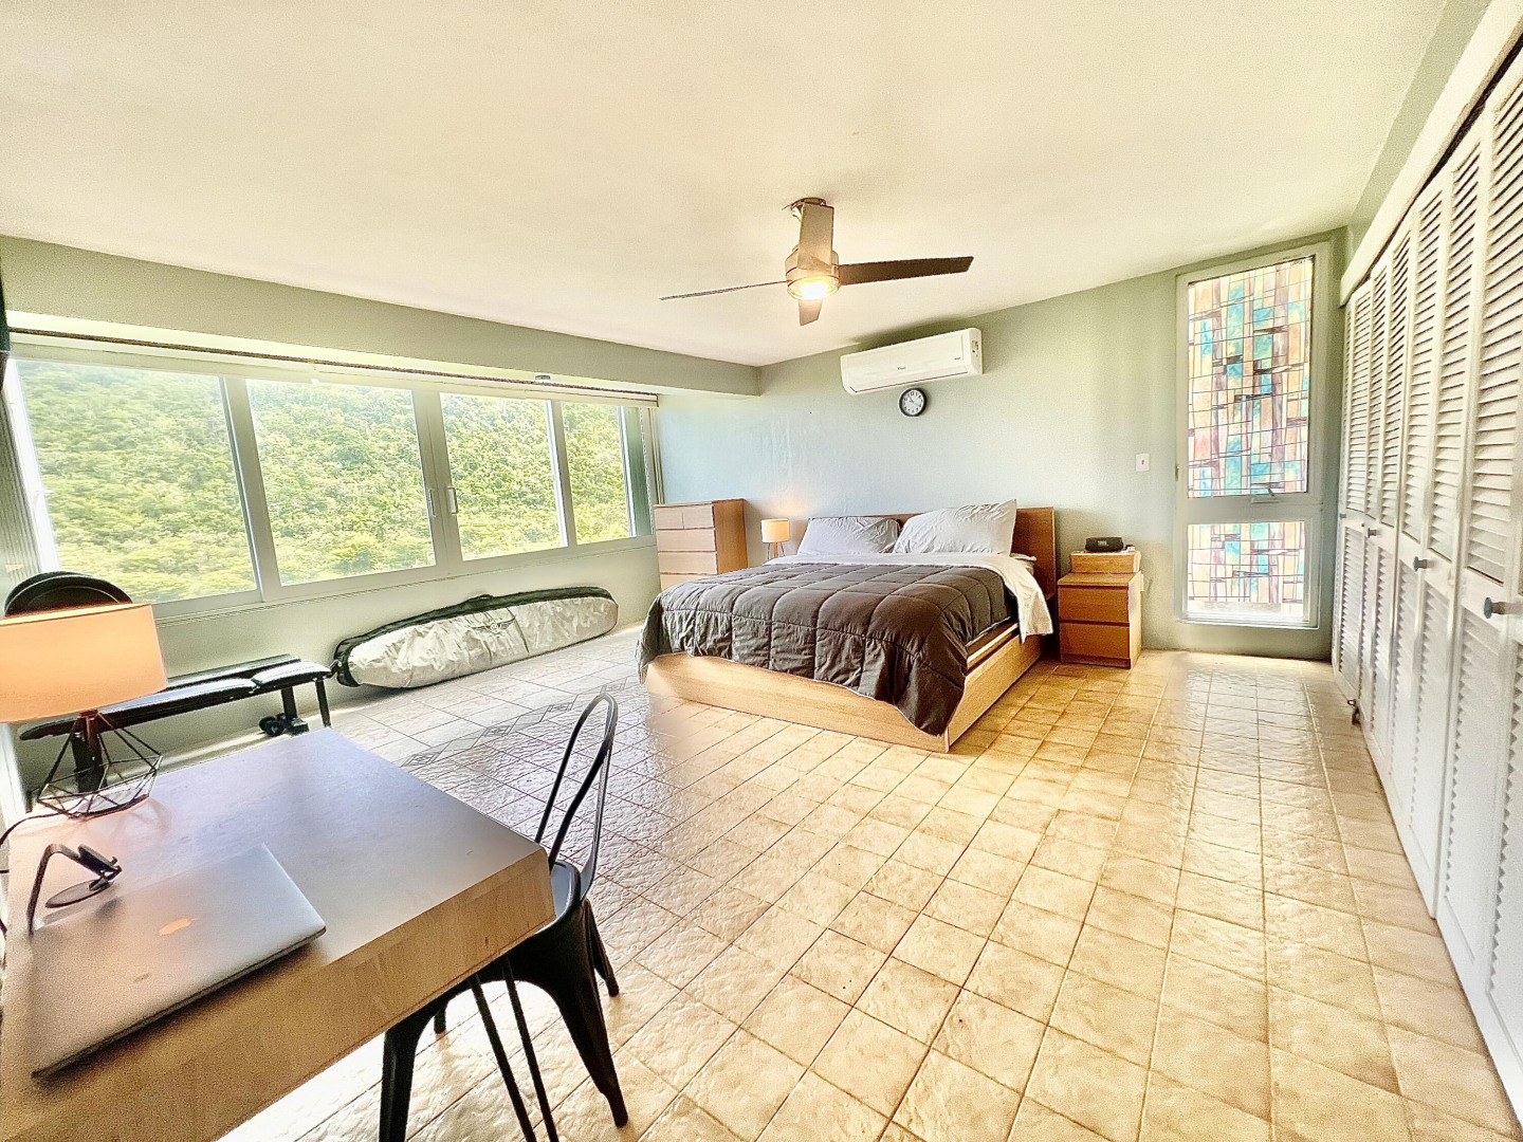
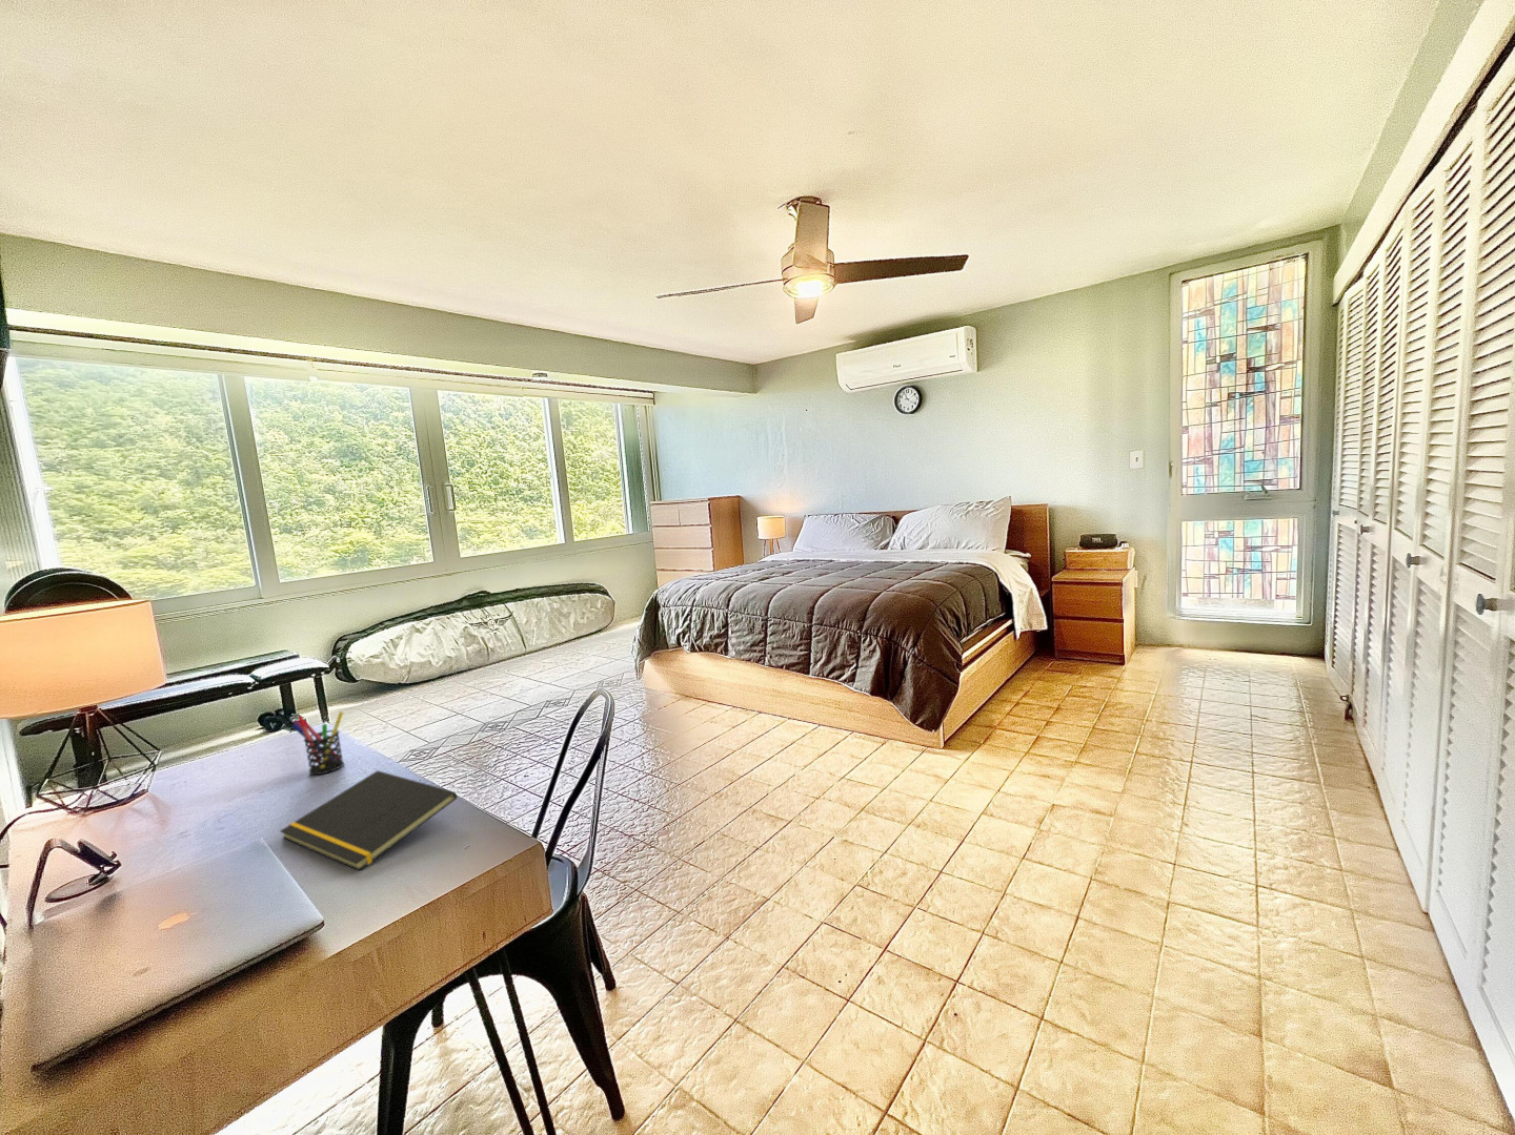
+ pen holder [290,711,345,776]
+ notepad [279,769,459,873]
